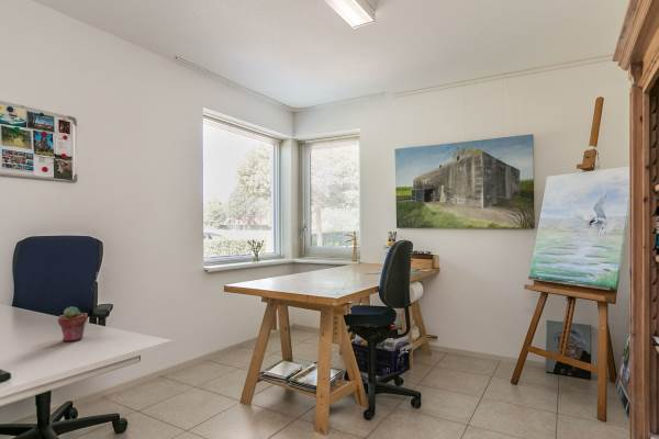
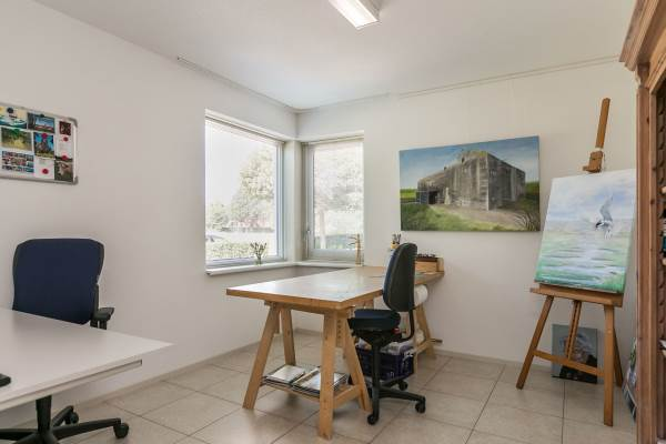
- potted succulent [57,305,89,342]
